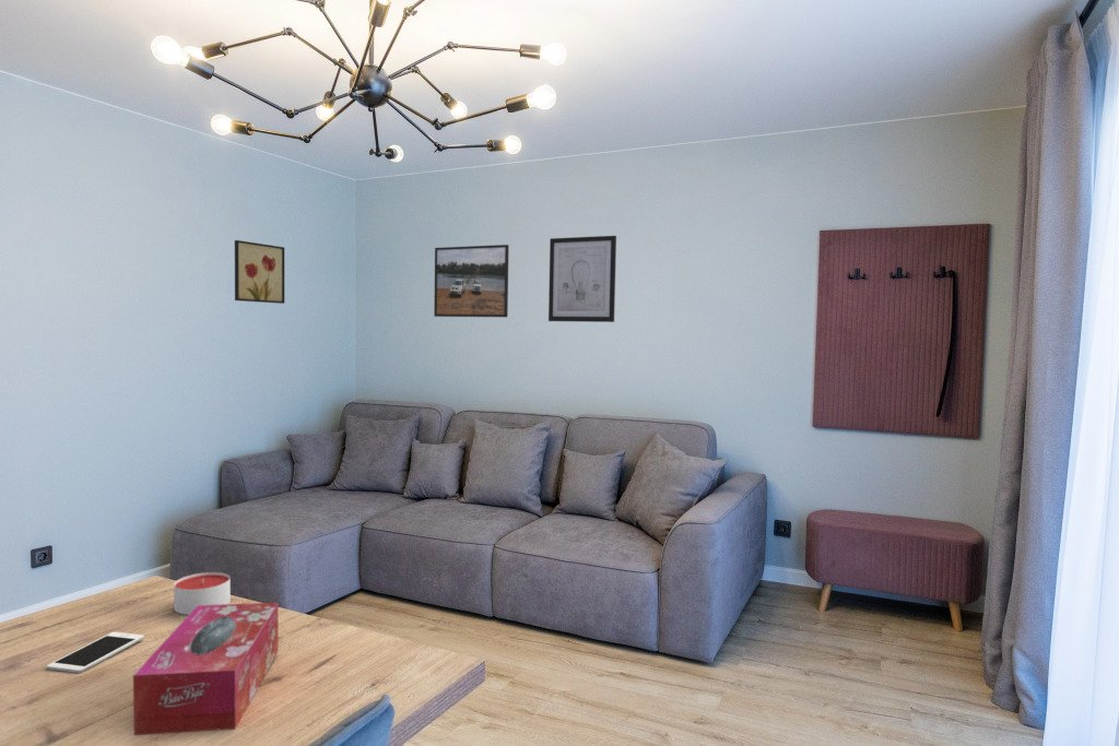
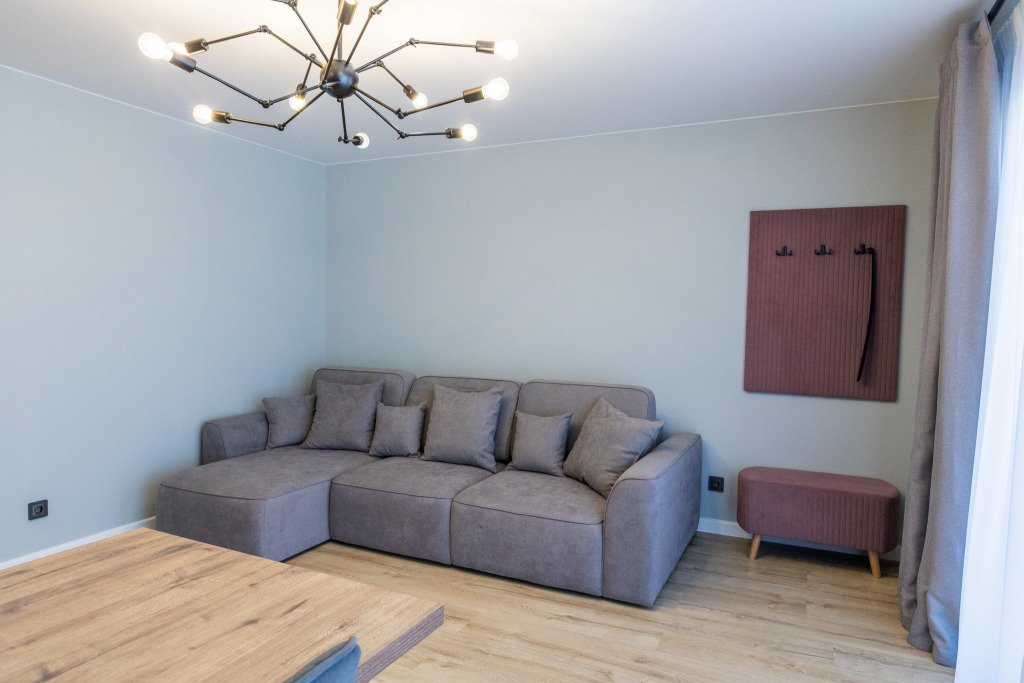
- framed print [433,244,510,318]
- candle [173,571,232,616]
- wall art [234,239,285,305]
- cell phone [46,631,145,674]
- tissue box [132,602,279,736]
- wall art [547,235,617,323]
